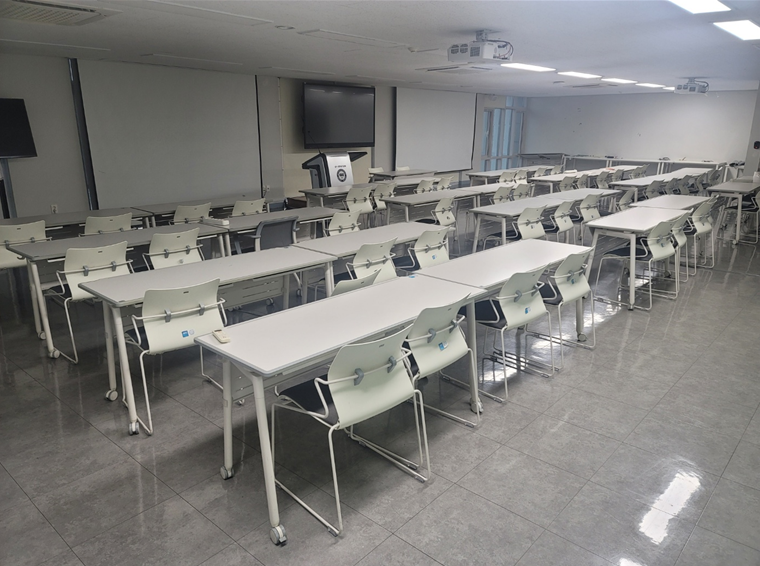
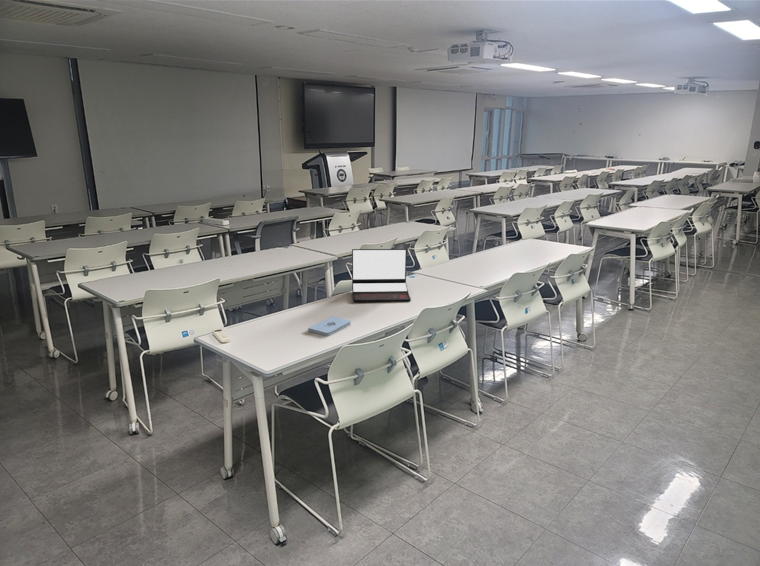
+ laptop [351,248,412,303]
+ notepad [307,315,352,337]
